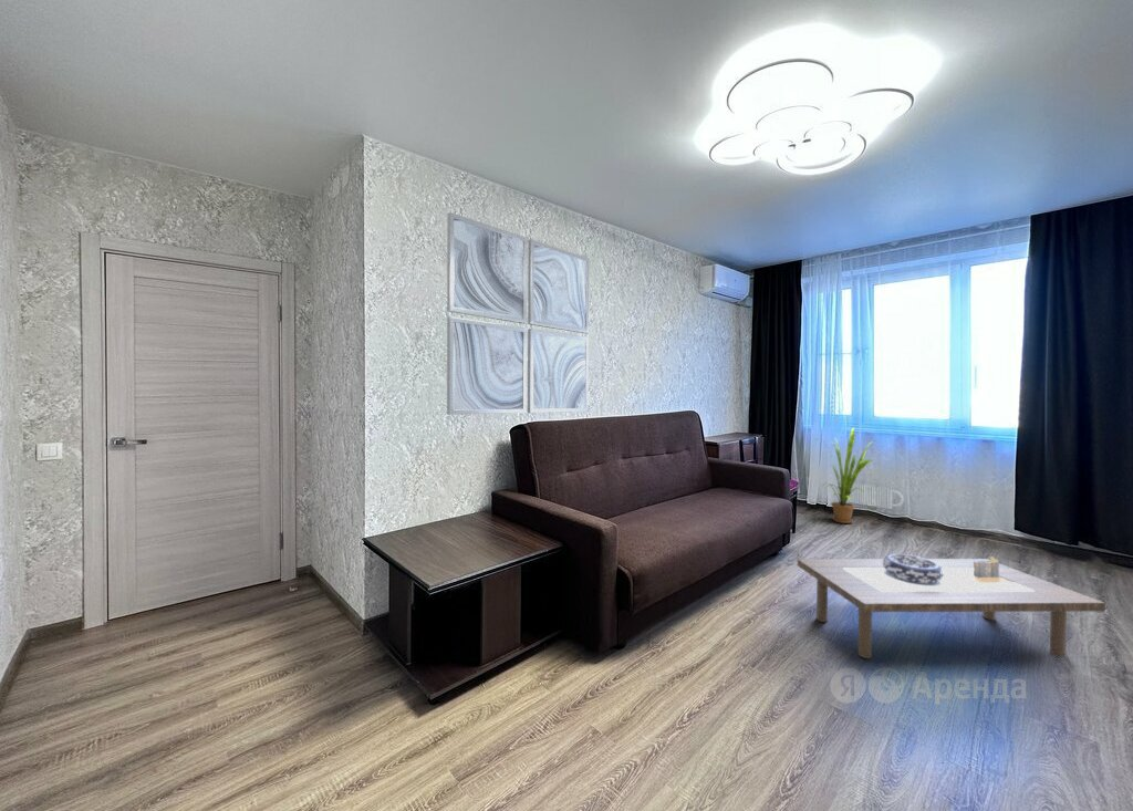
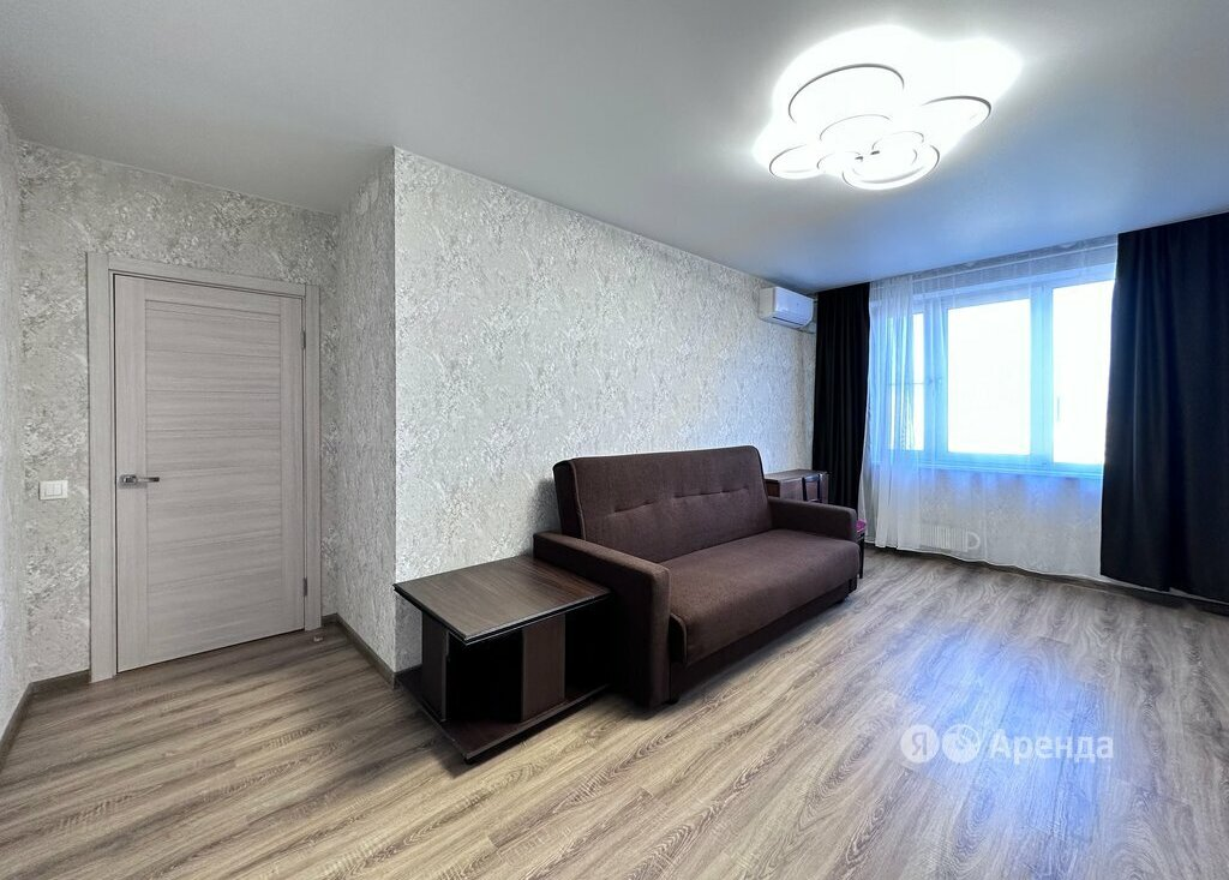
- decorative bowl [883,553,944,584]
- wall art [446,211,590,416]
- coffee table [797,558,1106,659]
- house plant [817,426,873,524]
- books [950,555,1014,583]
